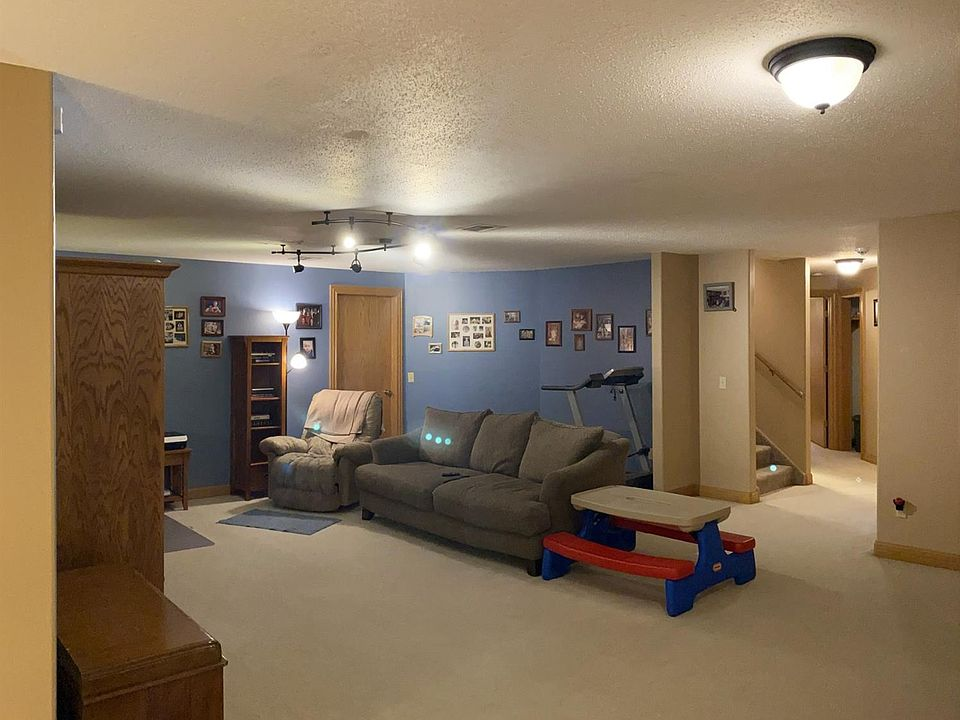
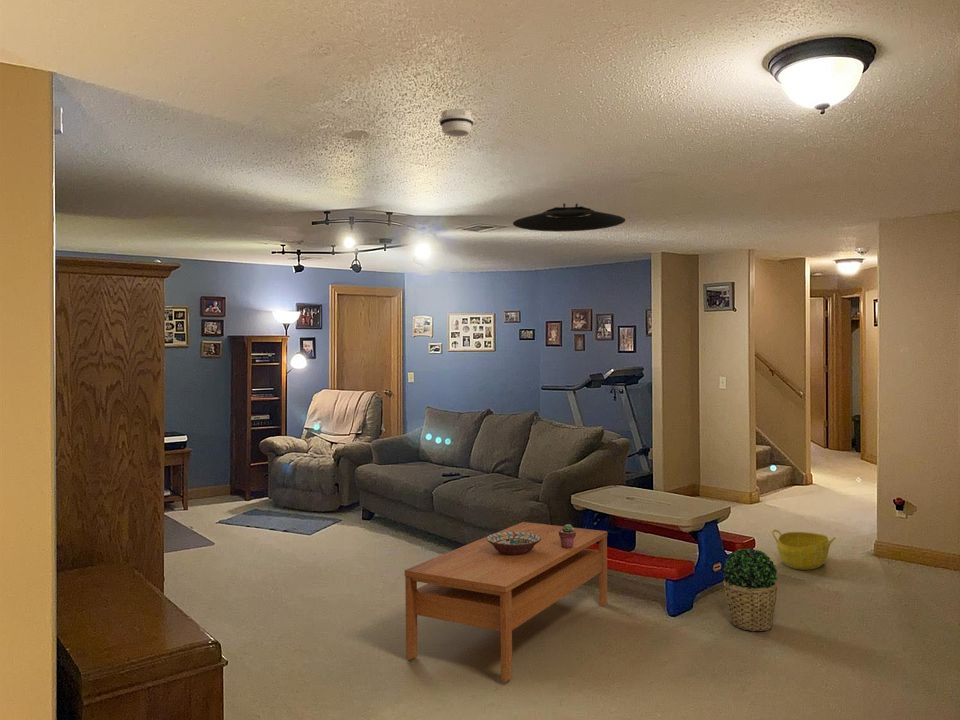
+ ceiling light [512,202,626,233]
+ potted plant [722,547,779,632]
+ smoke detector [438,108,475,138]
+ coffee table [404,521,608,683]
+ basket [771,529,836,571]
+ decorative bowl [486,532,541,555]
+ potted succulent [559,523,576,548]
